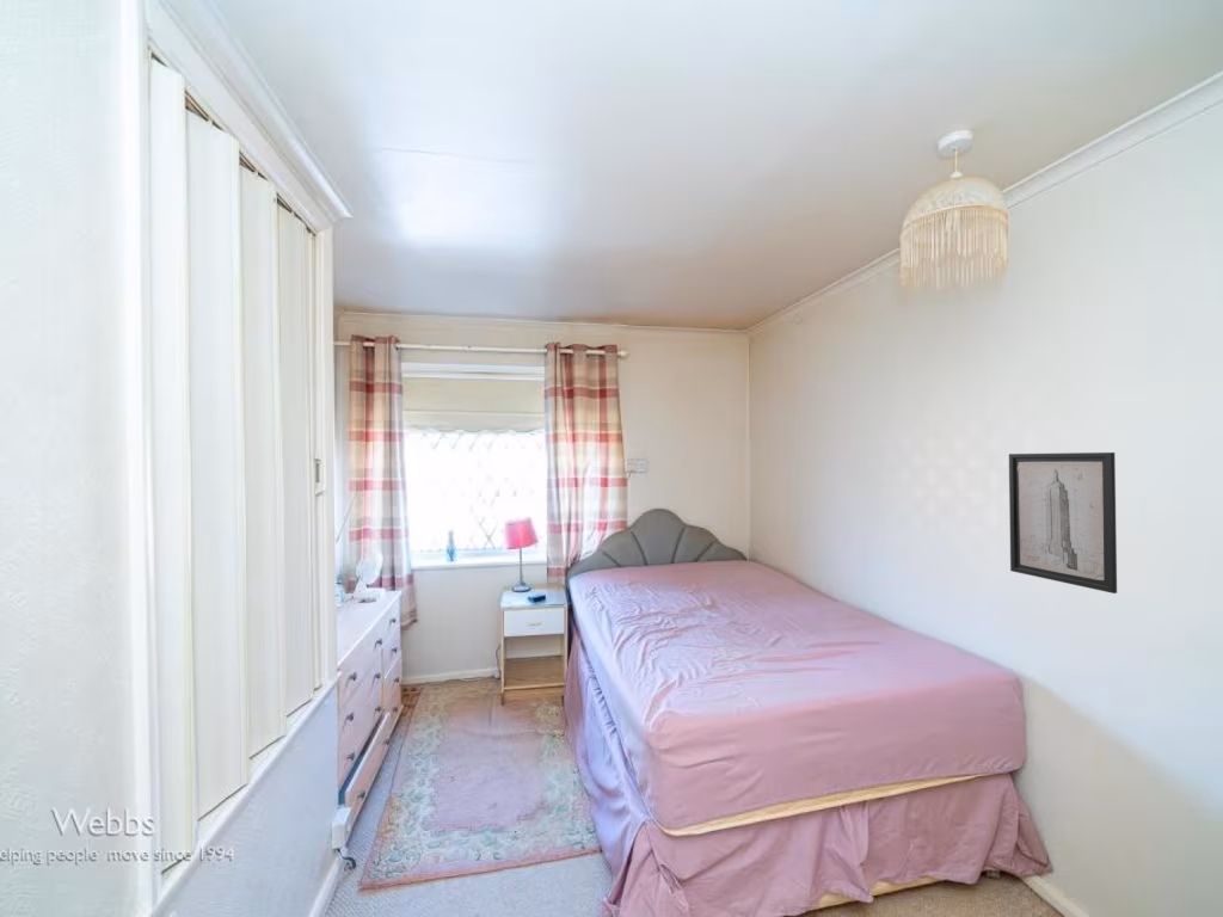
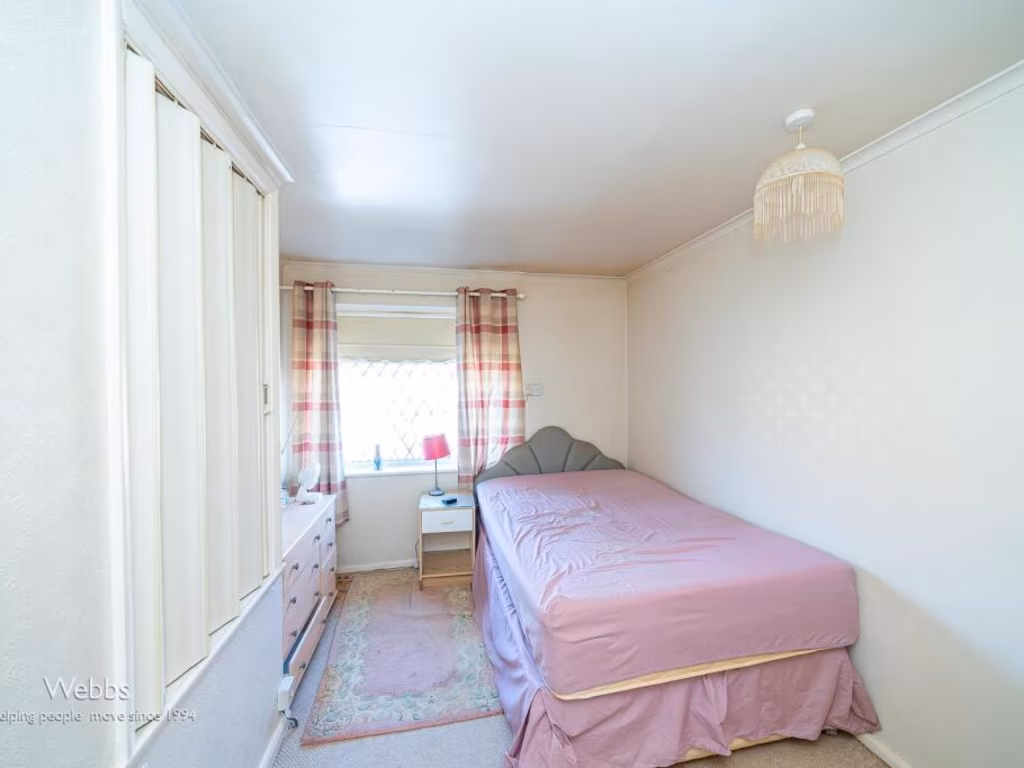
- wall art [1008,451,1118,595]
